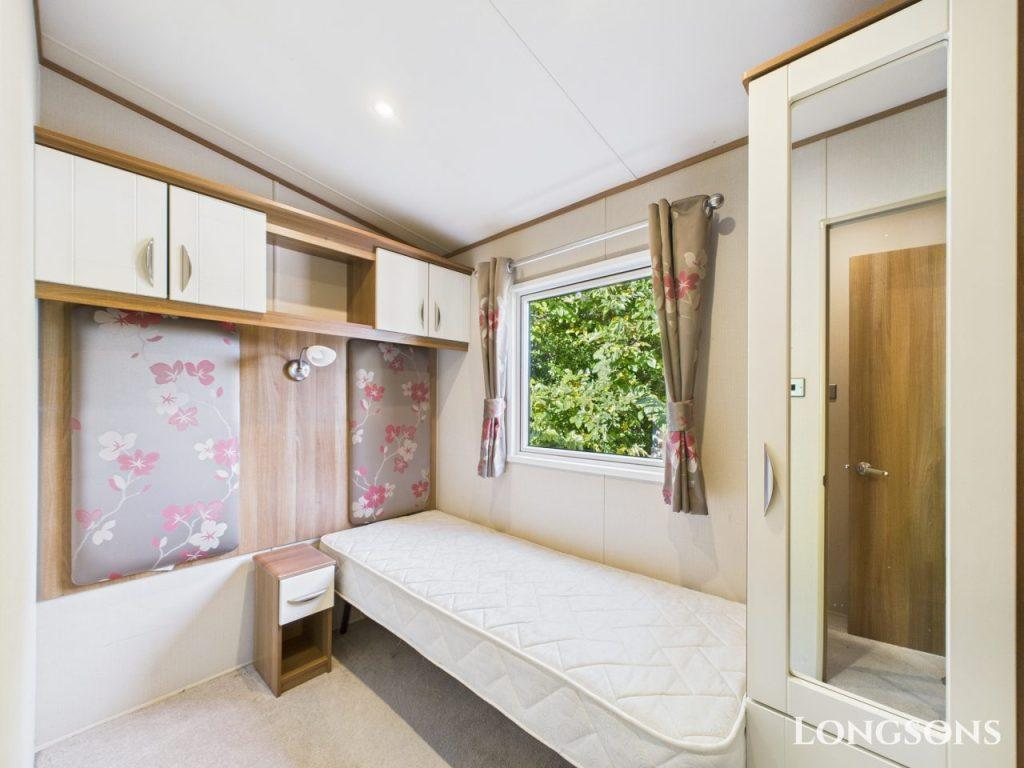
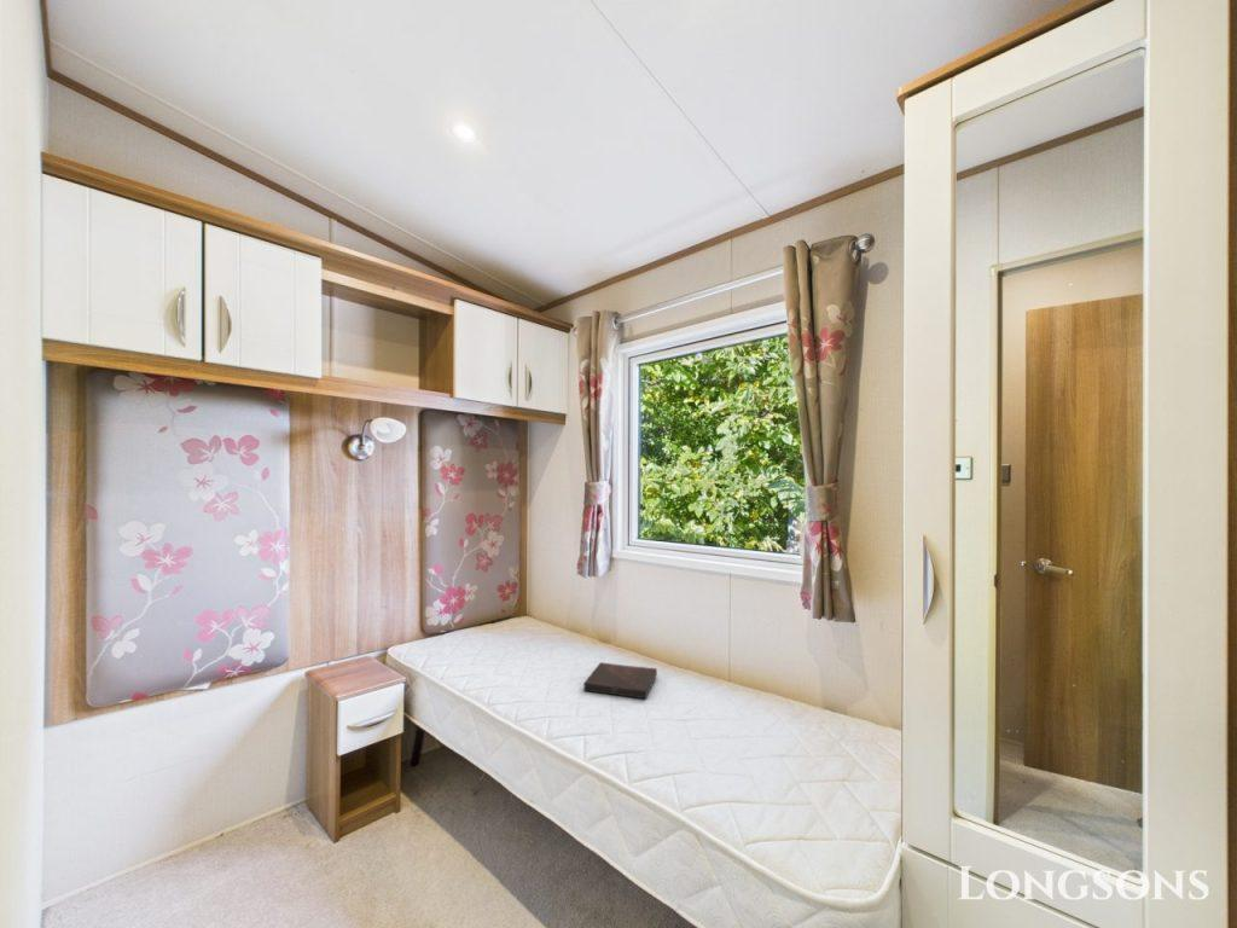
+ book [582,661,658,700]
